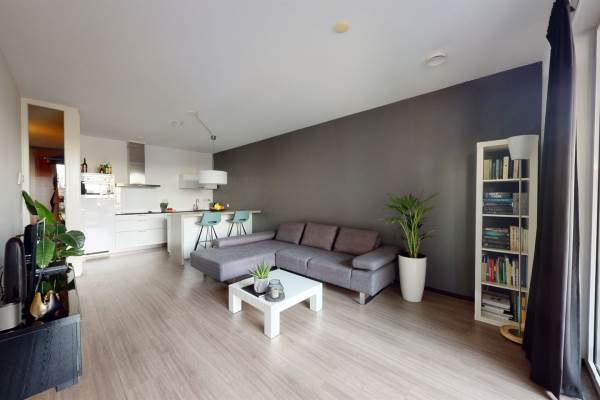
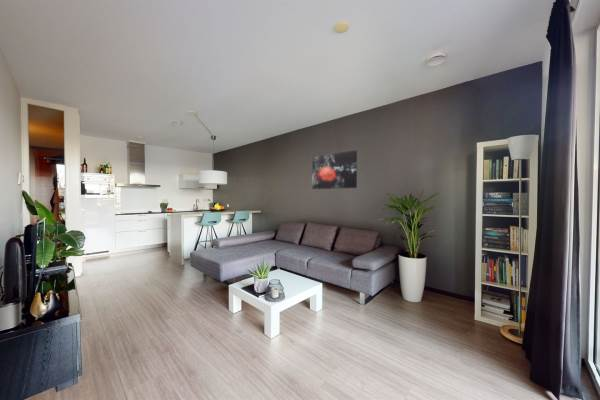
+ wall art [311,149,358,190]
